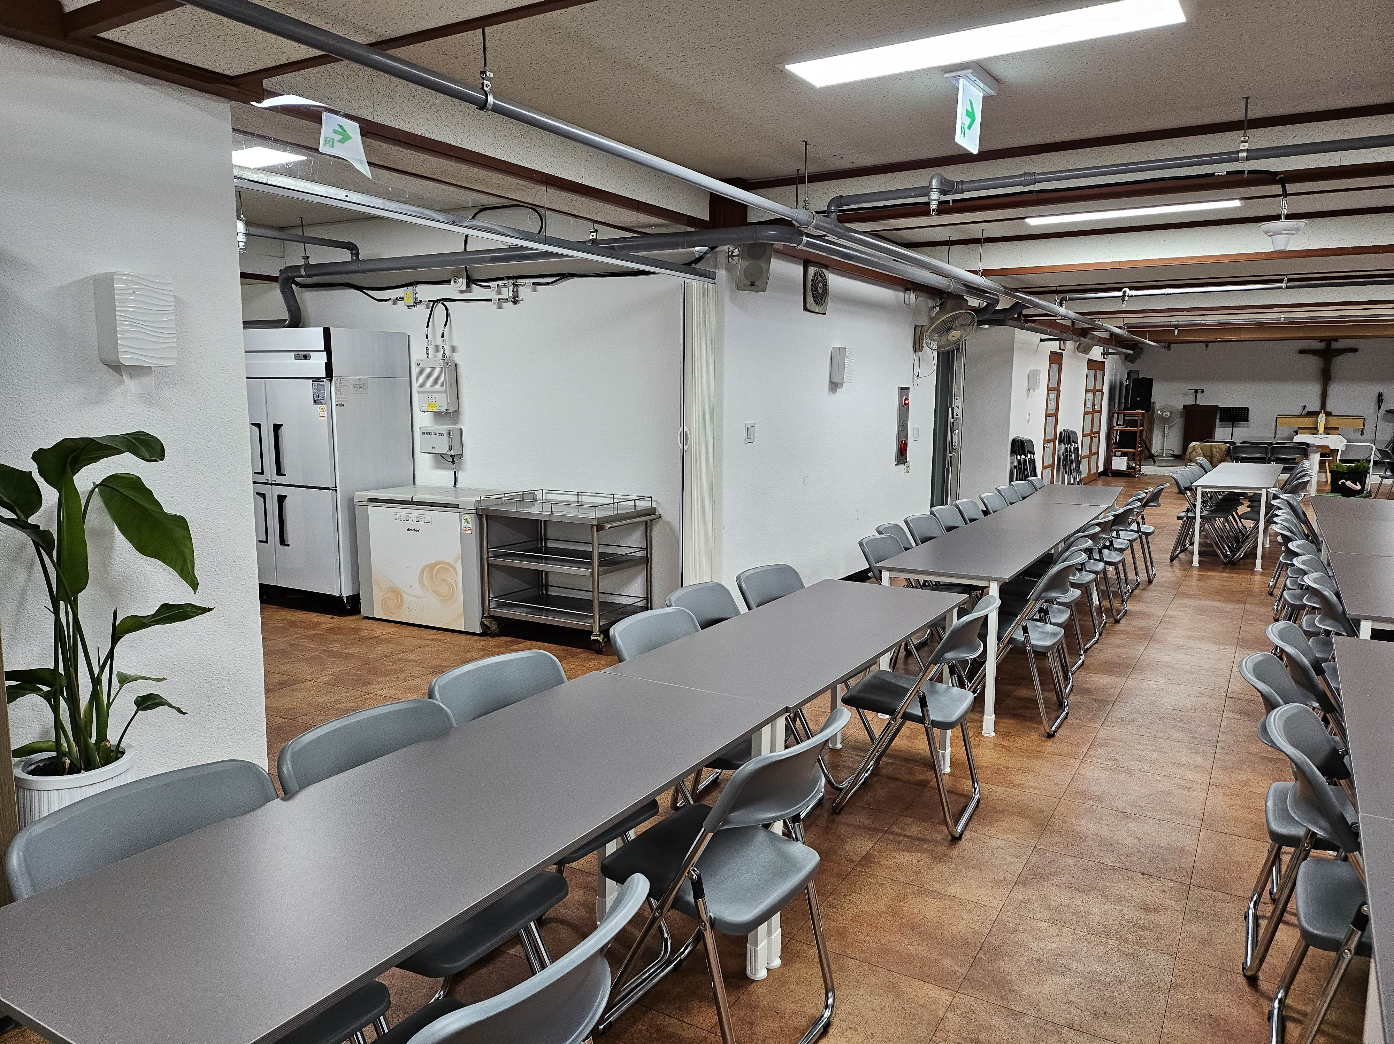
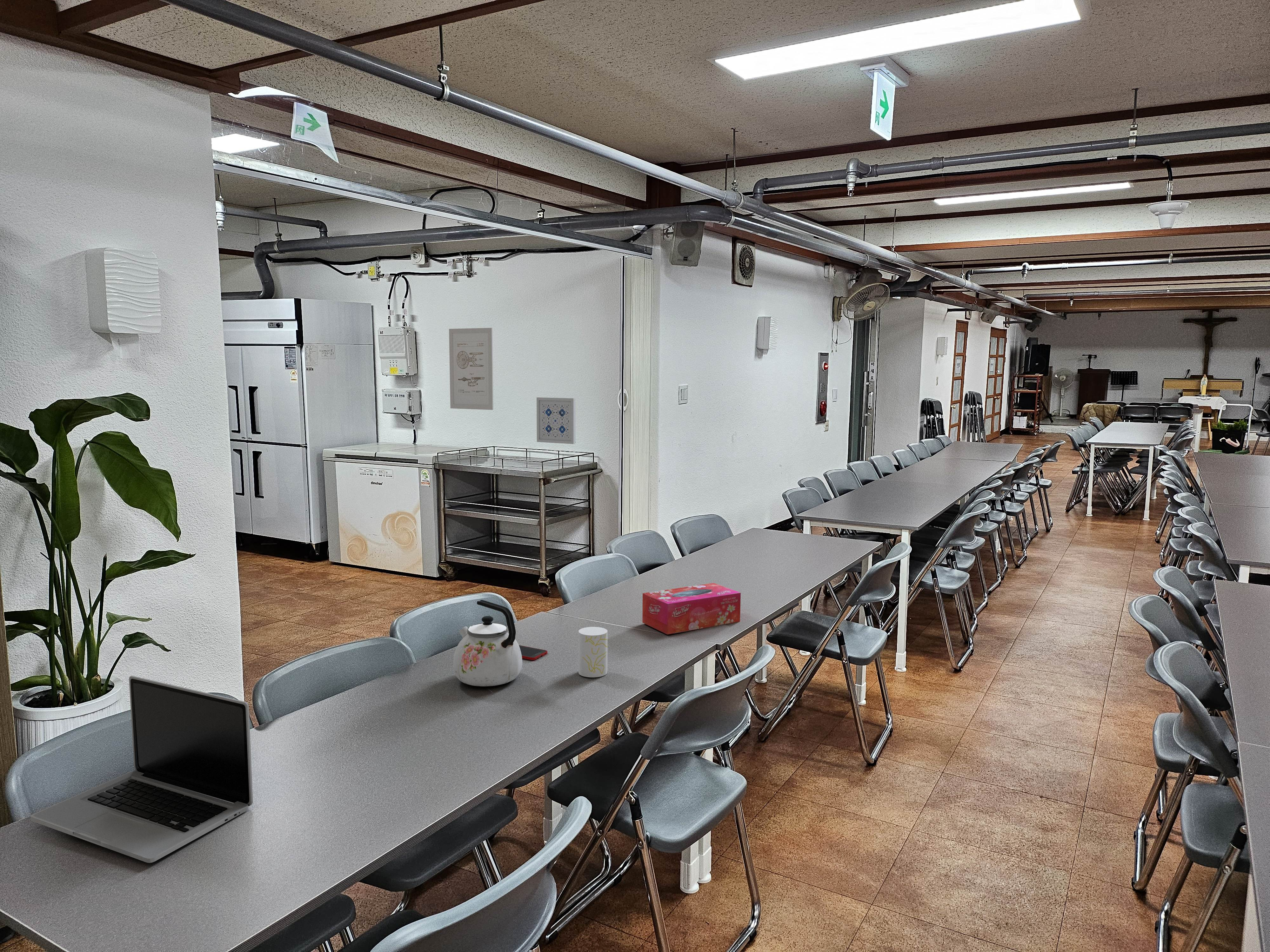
+ tissue box [642,583,741,635]
+ wall art [449,327,494,410]
+ cell phone [519,645,548,661]
+ wall art [536,397,576,444]
+ cup [578,626,608,678]
+ laptop [30,676,253,863]
+ kettle [453,600,523,687]
